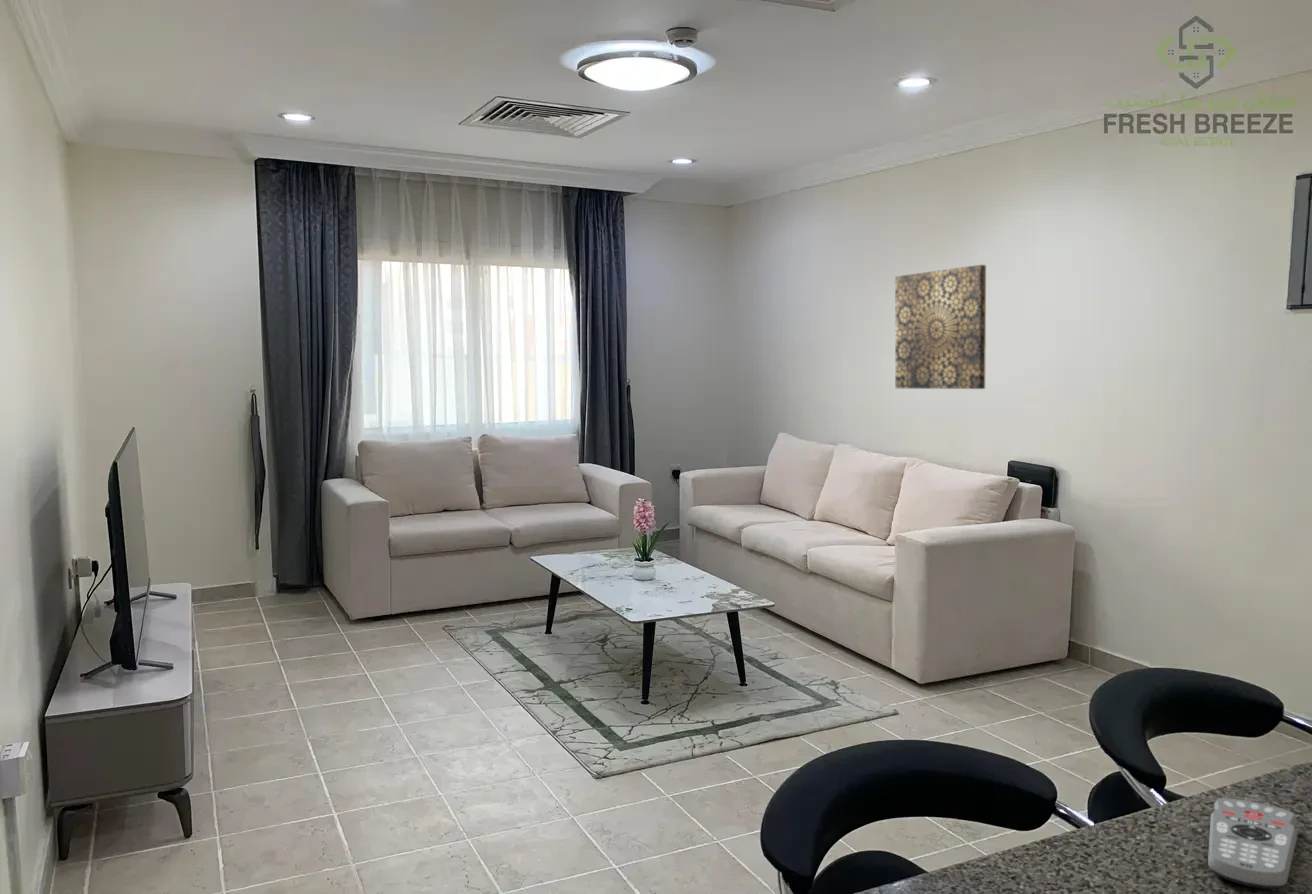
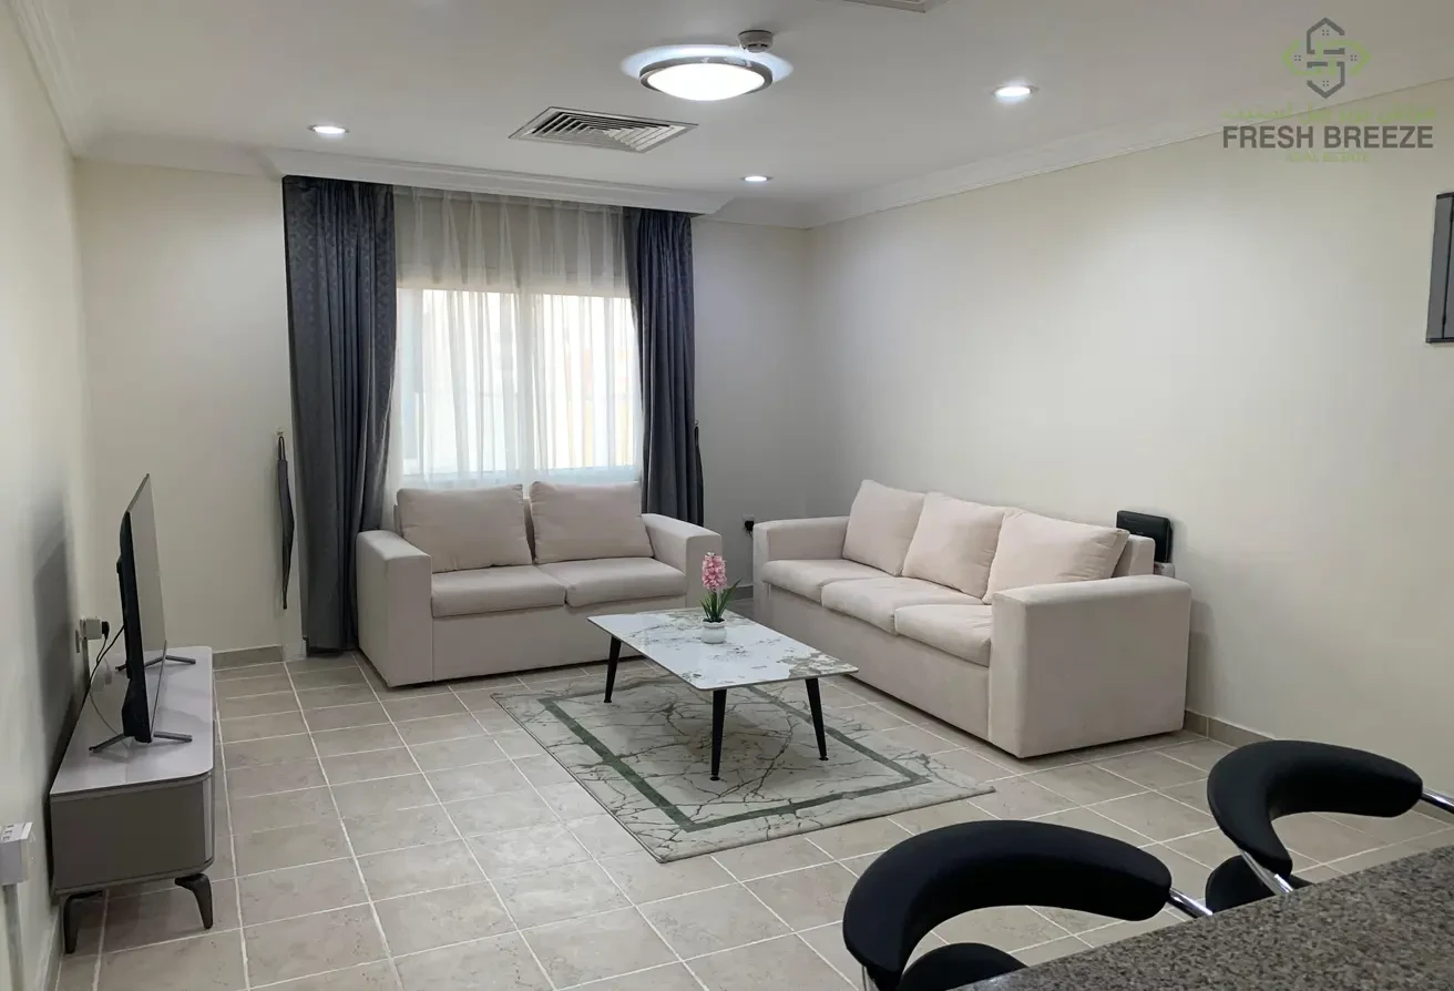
- remote control [1207,797,1298,890]
- wall art [894,264,987,390]
